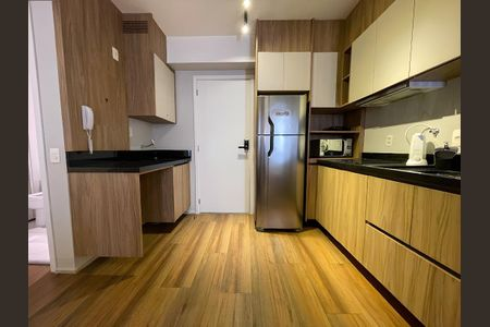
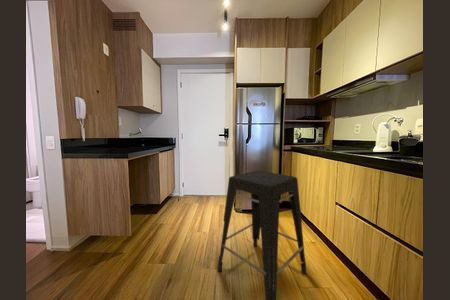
+ stool [216,170,307,300]
